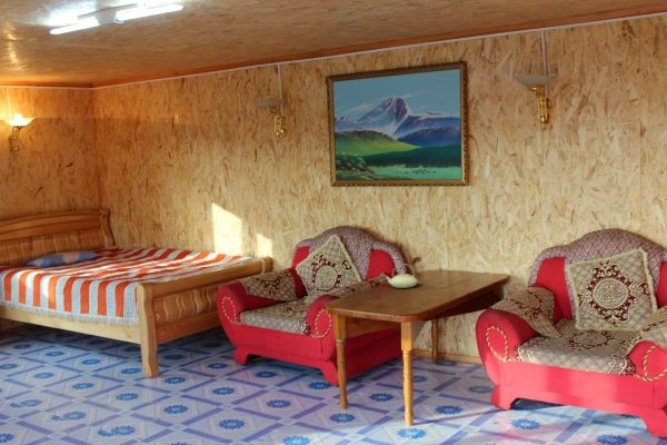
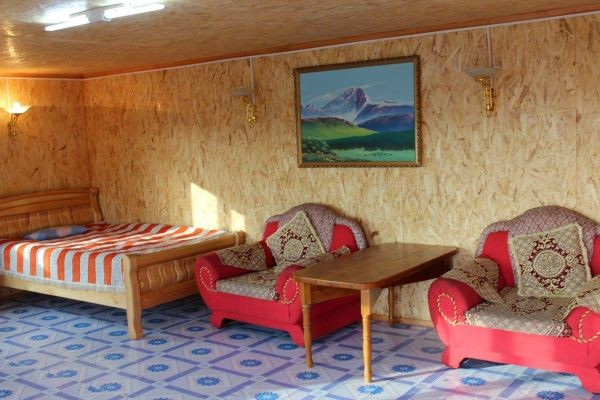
- teapot [385,263,419,289]
